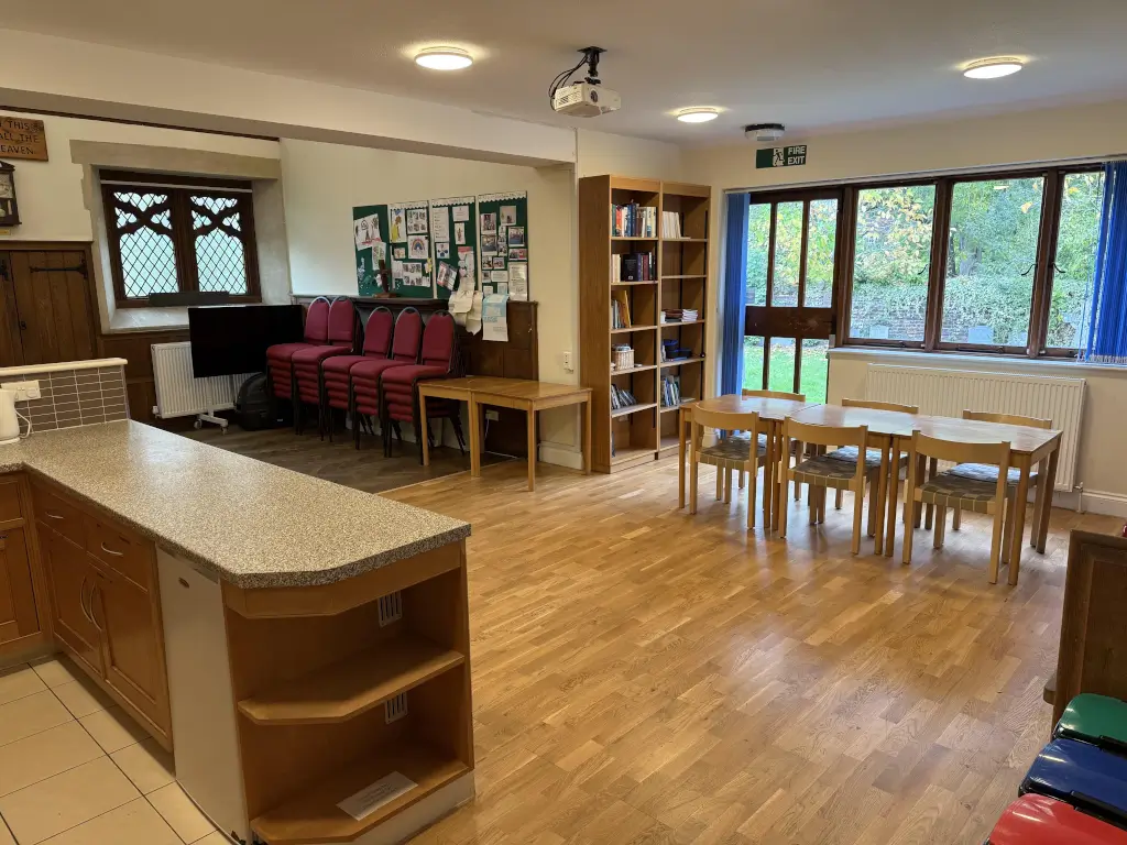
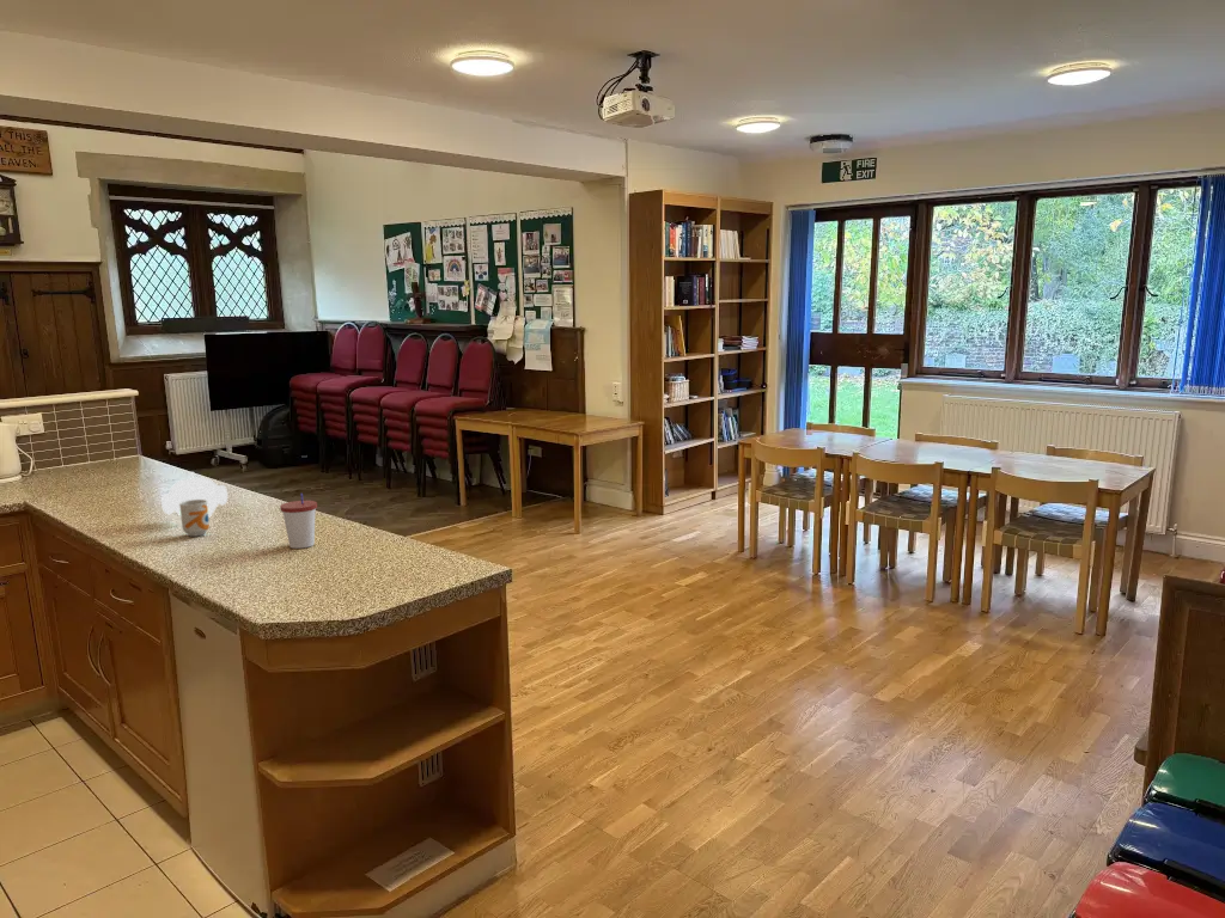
+ cup [279,492,318,550]
+ teapot [160,471,228,519]
+ mug [179,500,211,538]
